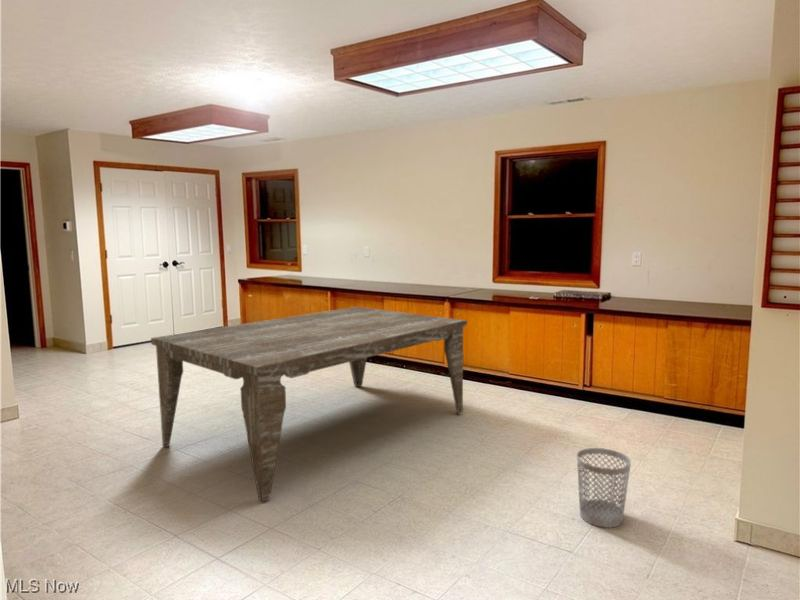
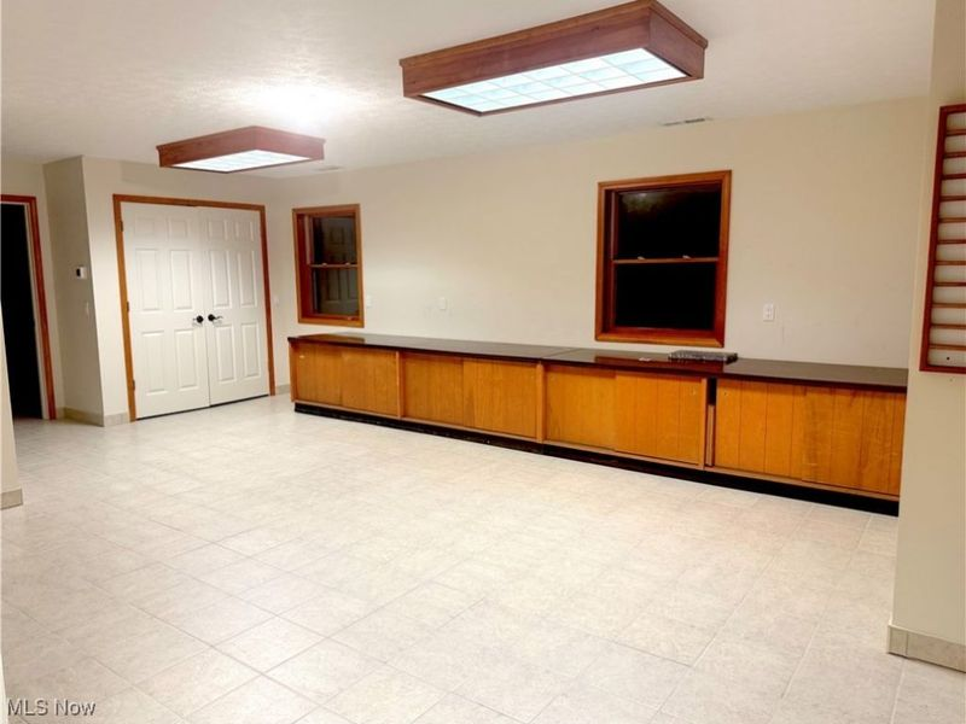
- wastebasket [576,447,632,529]
- dining table [150,306,468,503]
